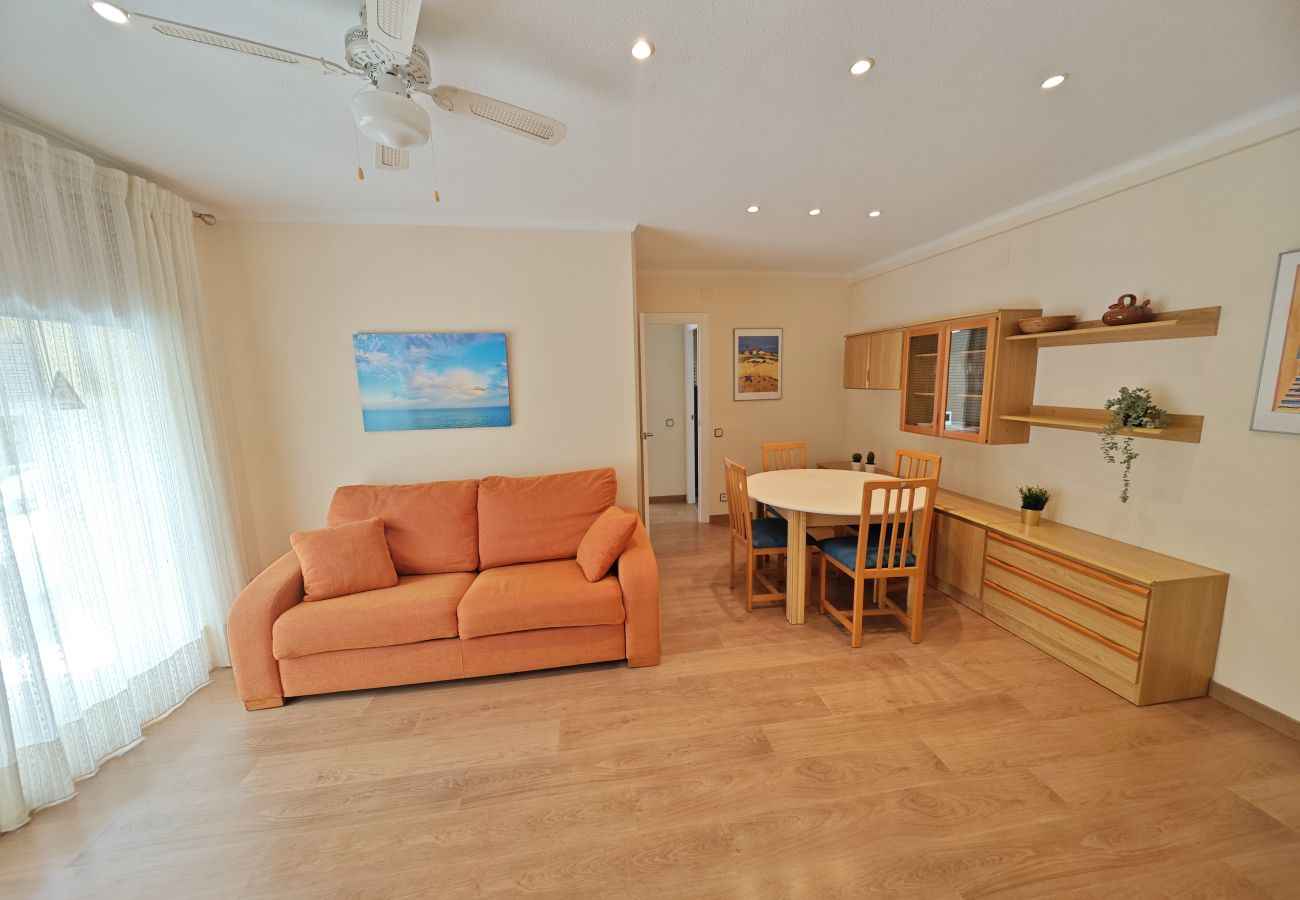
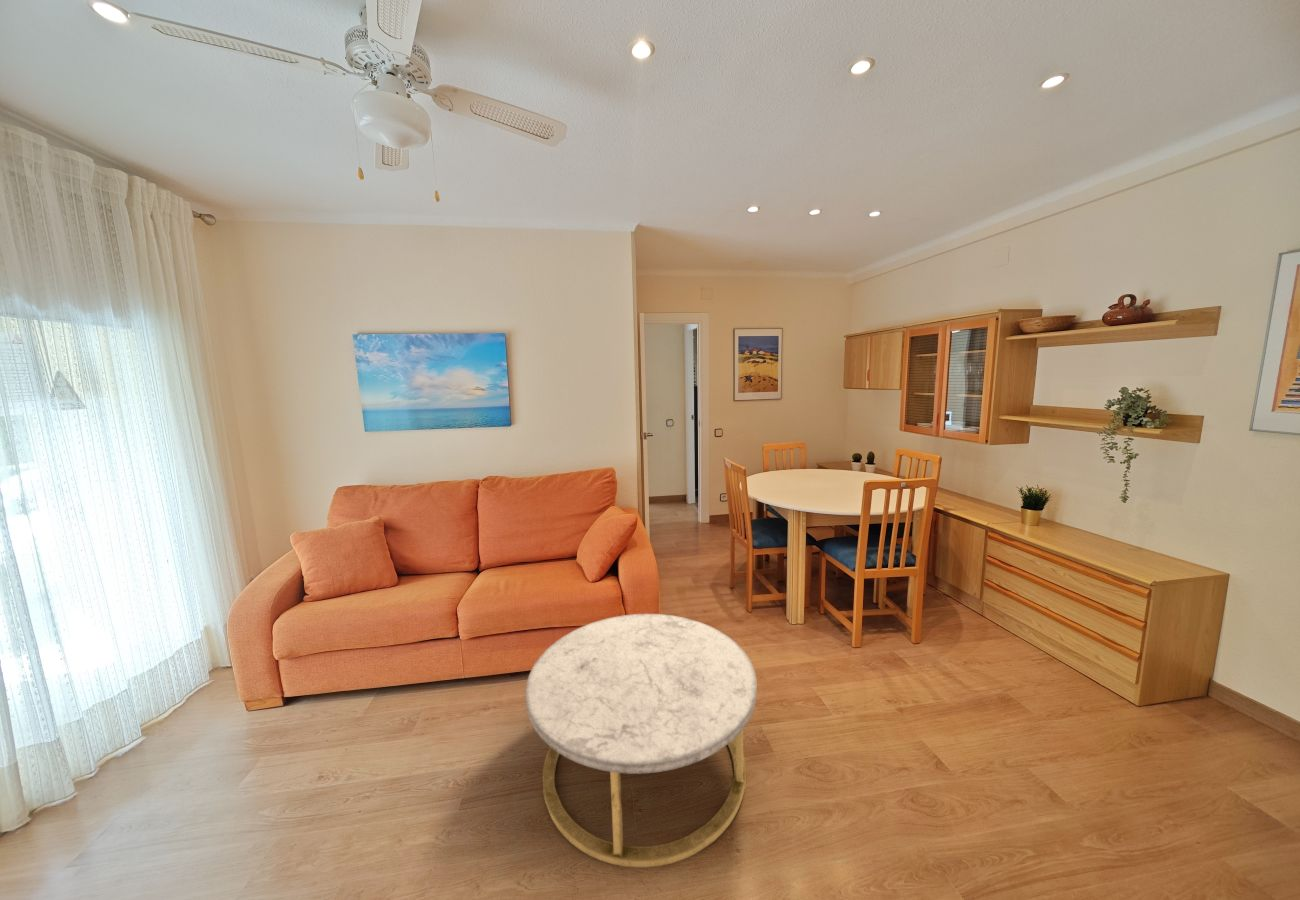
+ coffee table [524,613,758,869]
